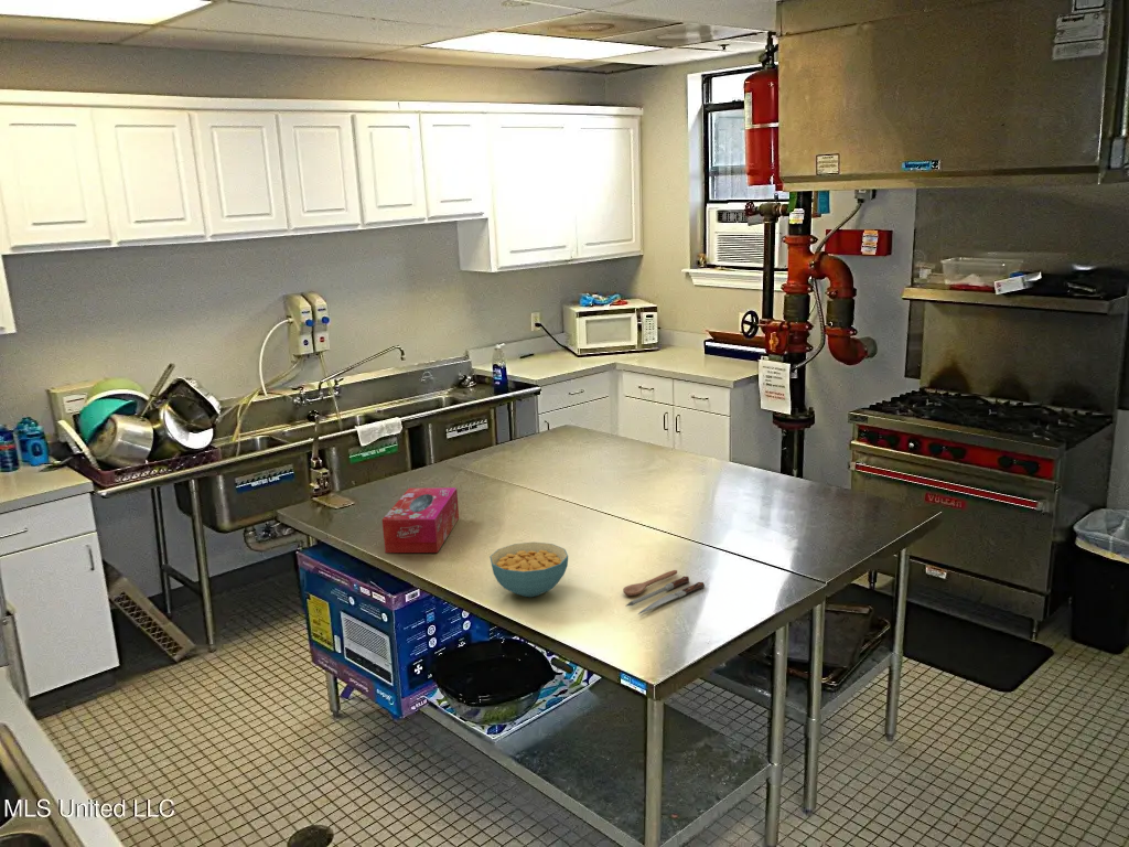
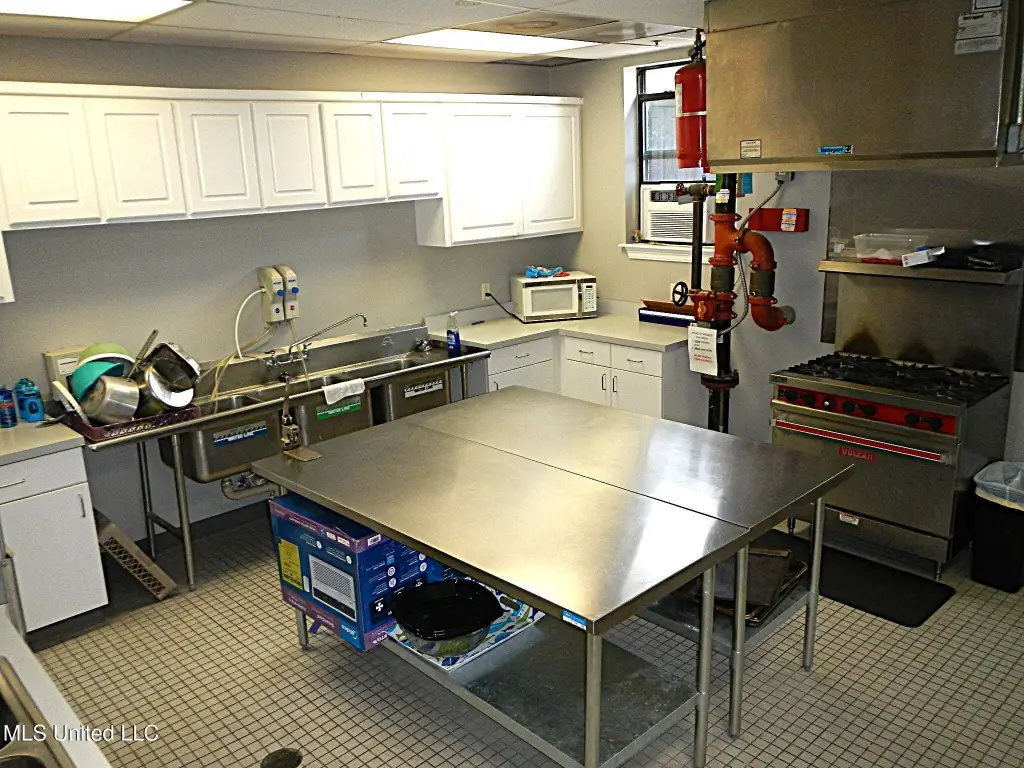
- spoon [622,569,706,615]
- cereal bowl [488,542,569,598]
- tissue box [381,486,460,554]
